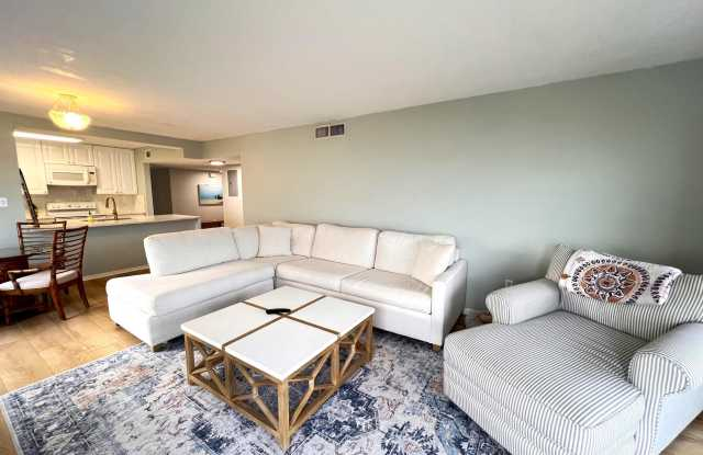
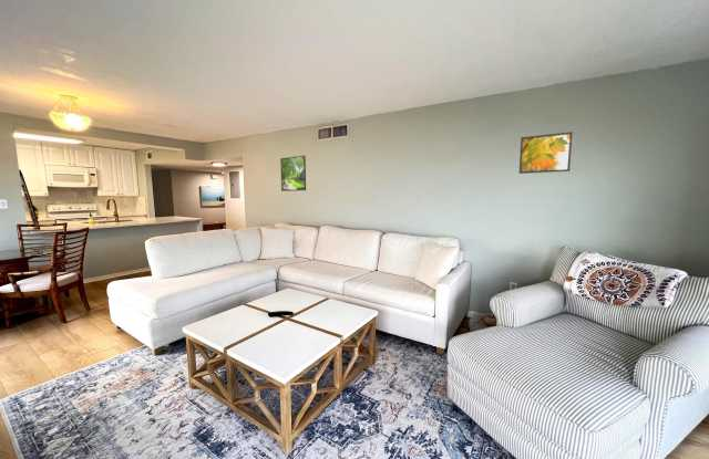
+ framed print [279,155,307,192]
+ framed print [518,131,574,175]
